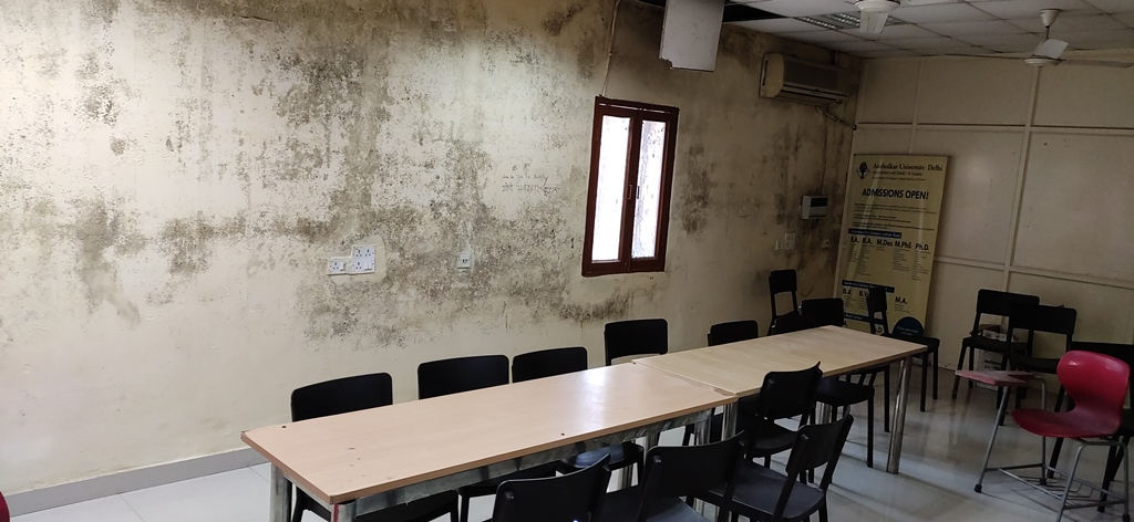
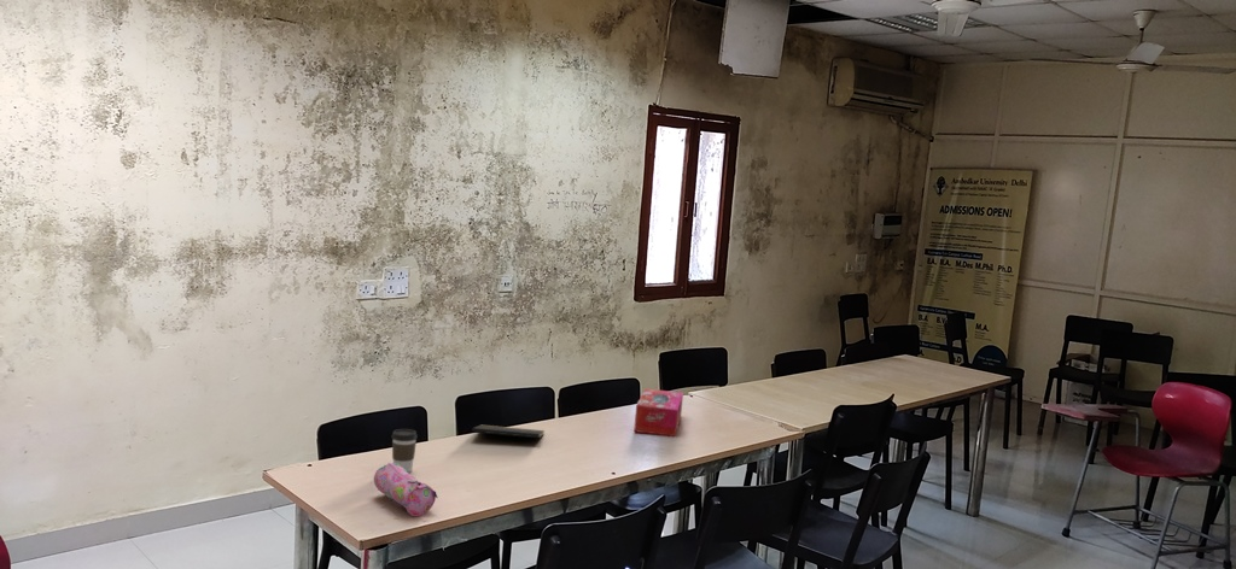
+ pencil case [373,462,439,517]
+ notepad [471,424,546,448]
+ coffee cup [391,428,419,474]
+ tissue box [632,388,684,438]
